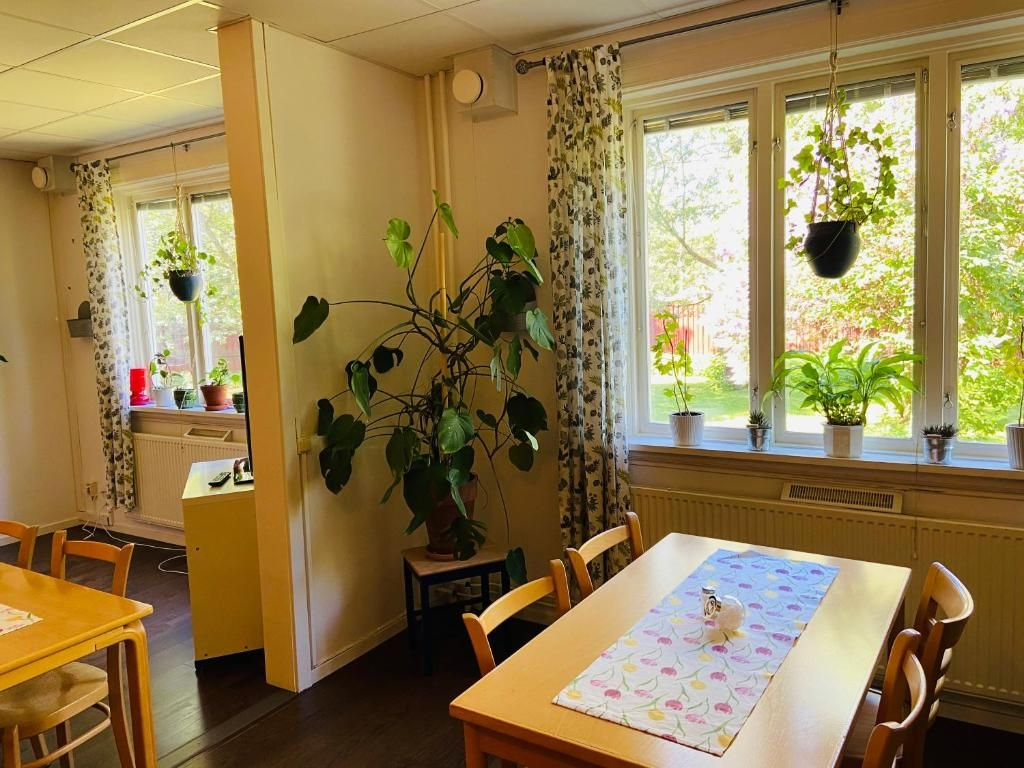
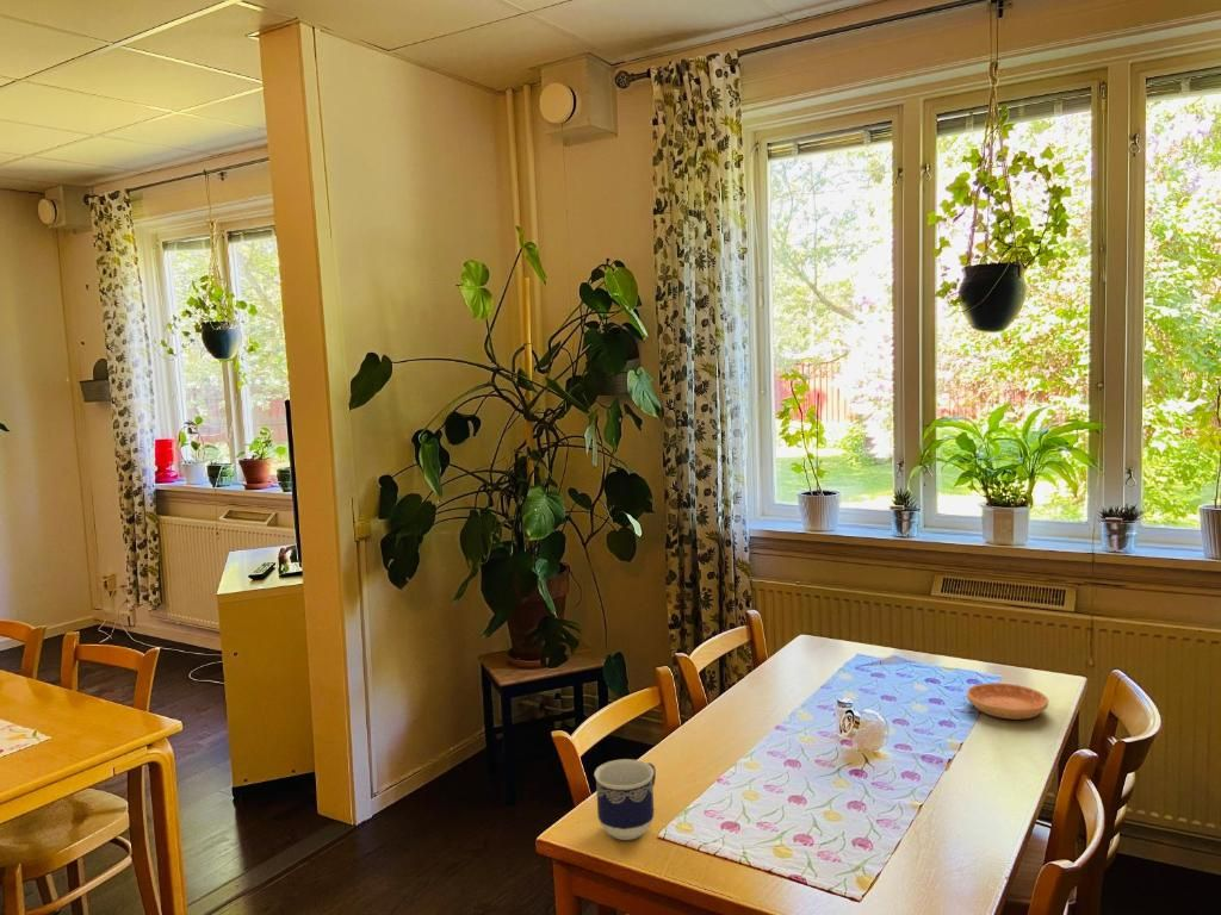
+ saucer [966,681,1049,721]
+ cup [593,758,657,841]
